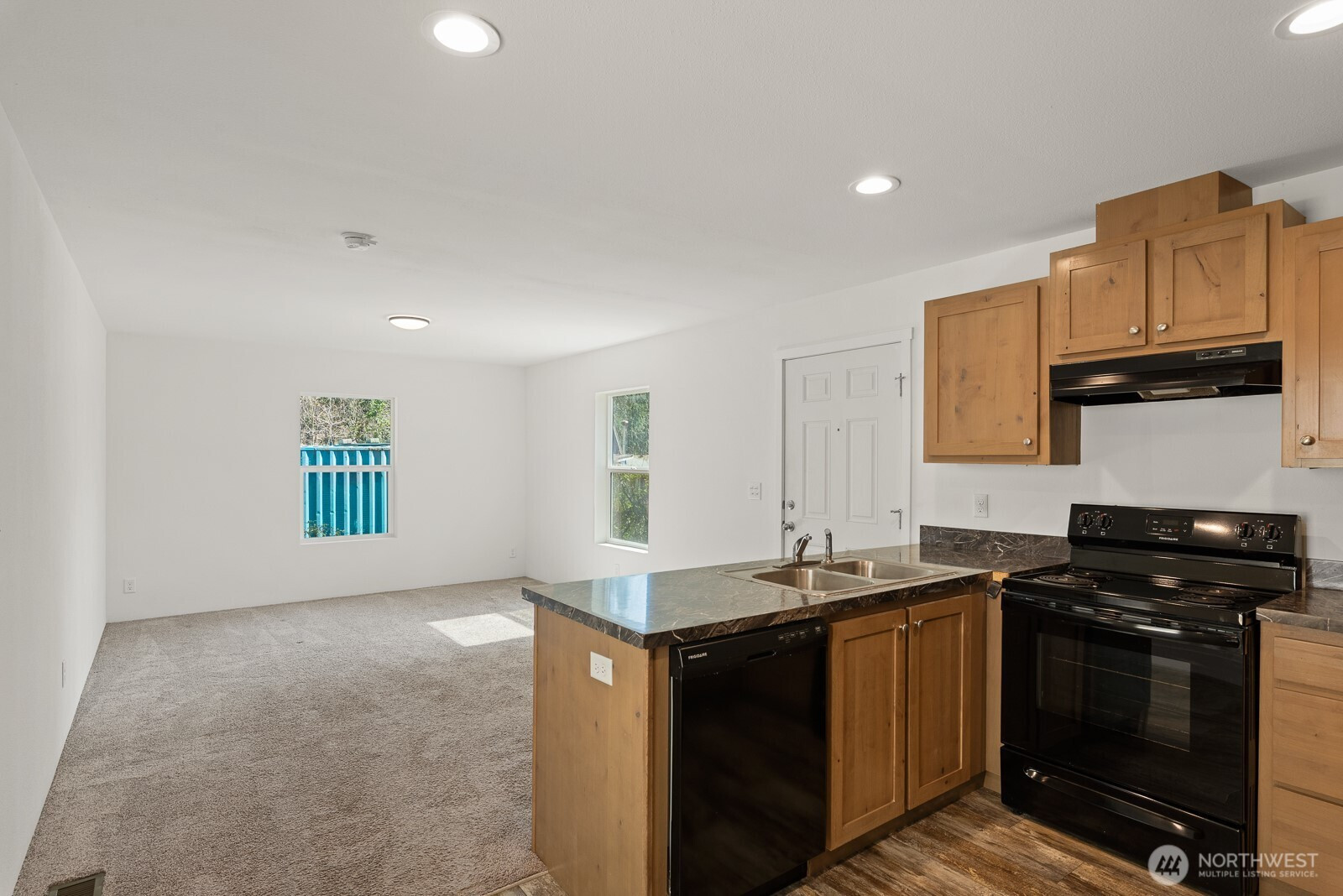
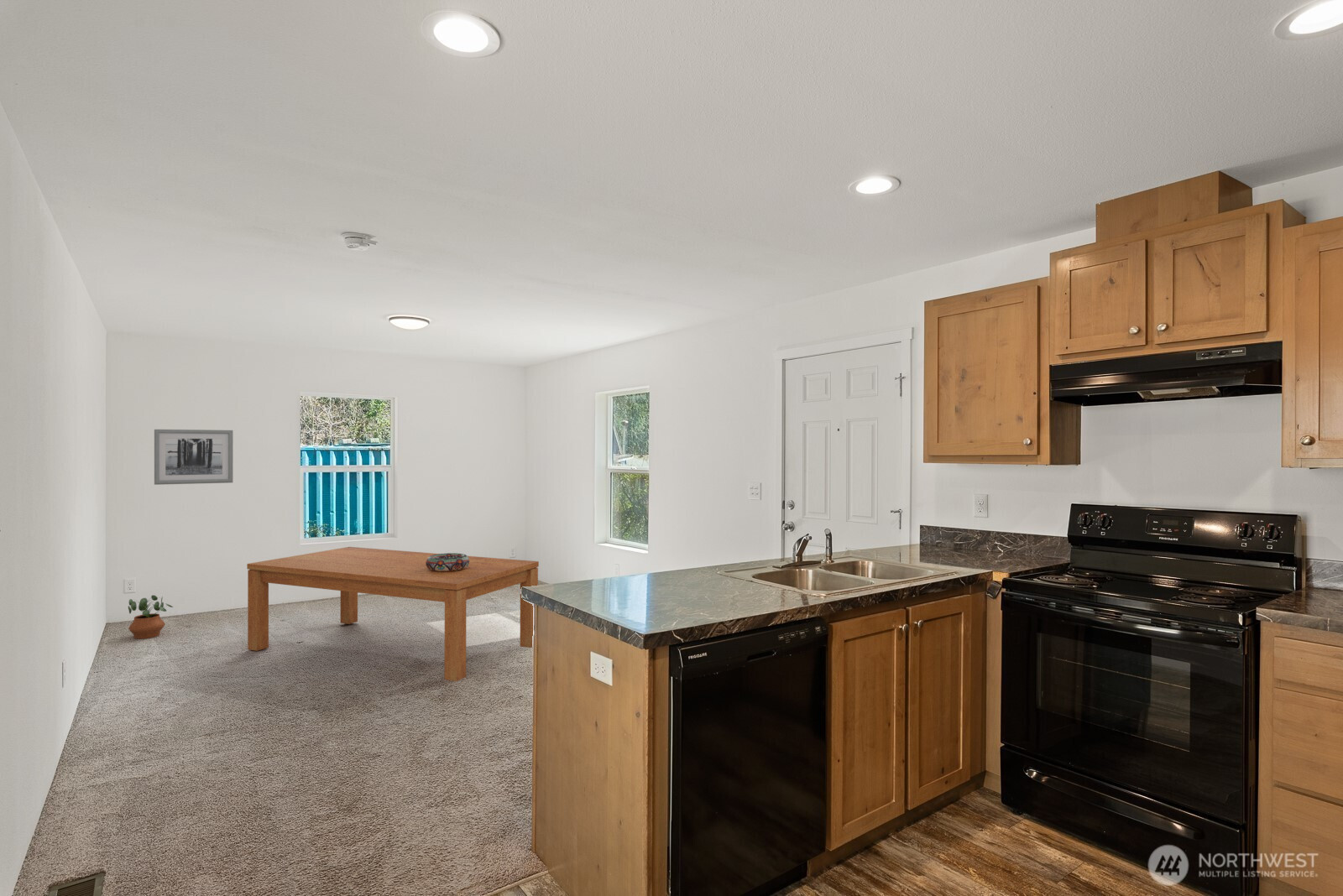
+ wall art [154,429,234,486]
+ potted plant [128,594,174,639]
+ dining table [246,546,540,682]
+ decorative bowl [426,552,469,571]
